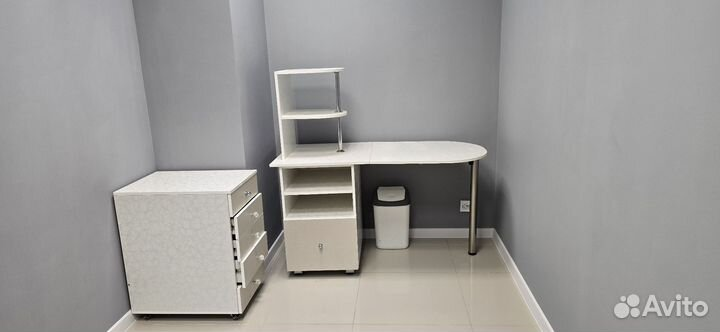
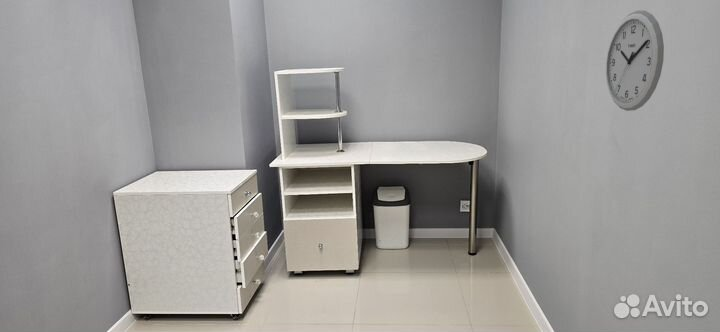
+ wall clock [605,10,665,112]
